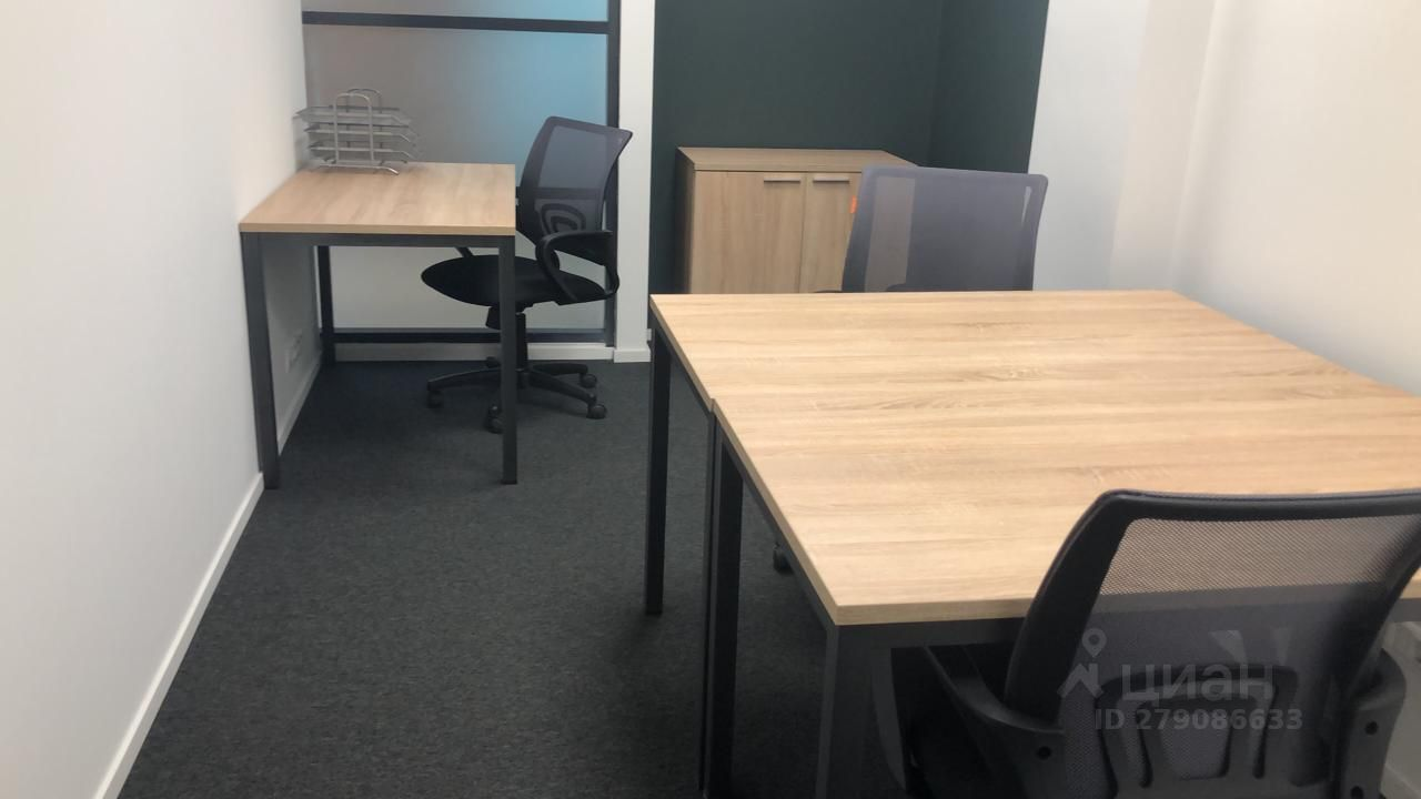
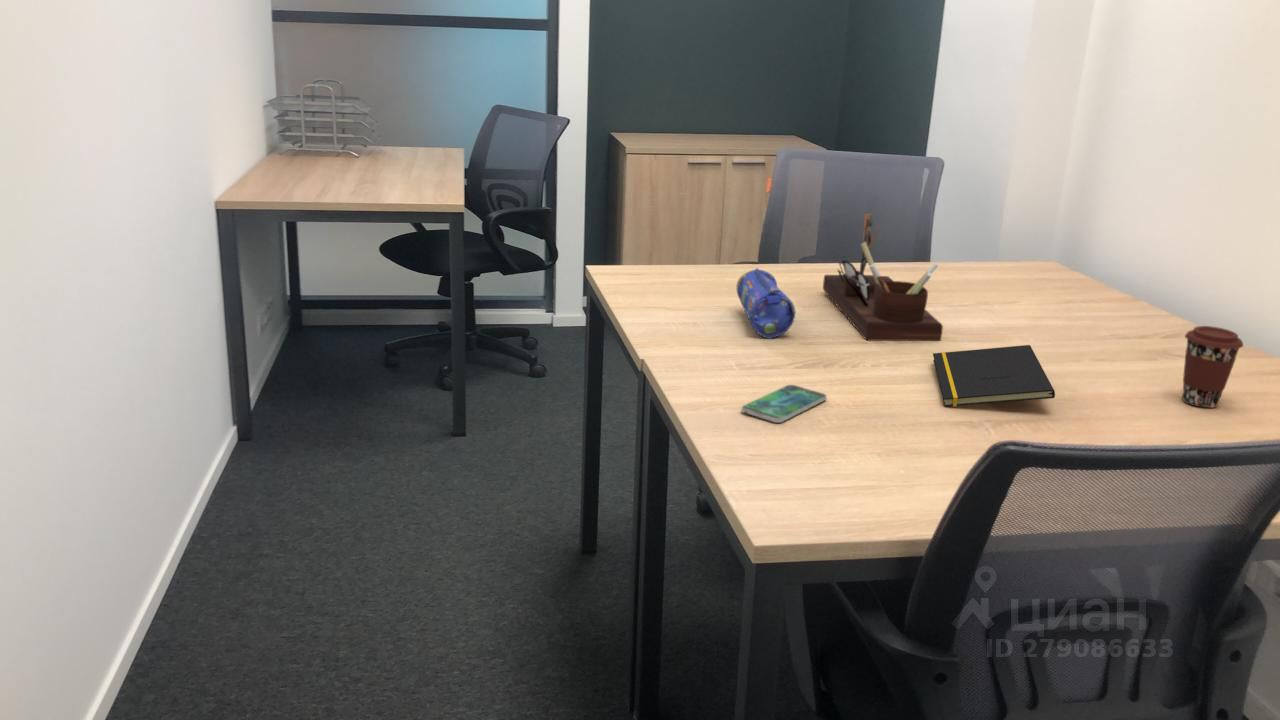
+ desk organizer [822,213,944,342]
+ pencil case [736,267,797,340]
+ notepad [932,344,1056,408]
+ coffee cup [1181,325,1244,409]
+ smartphone [740,384,828,424]
